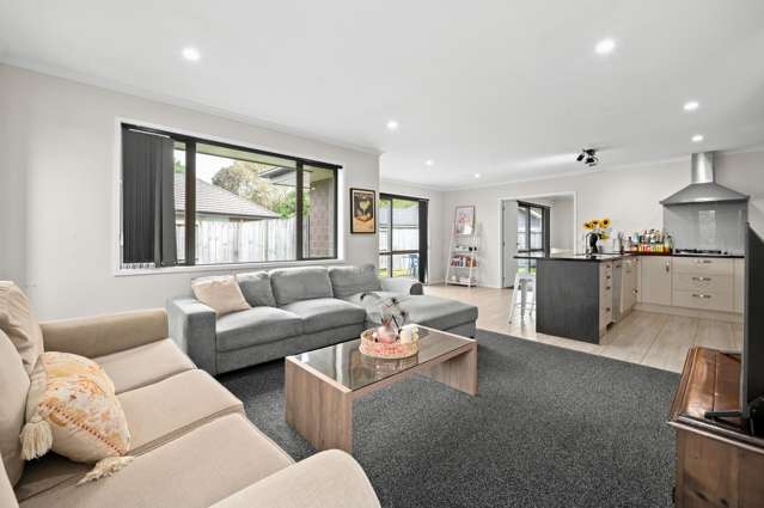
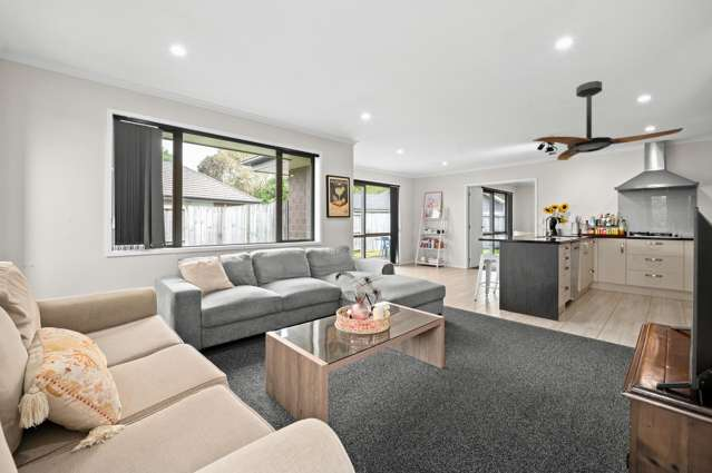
+ ceiling fan [531,80,684,161]
